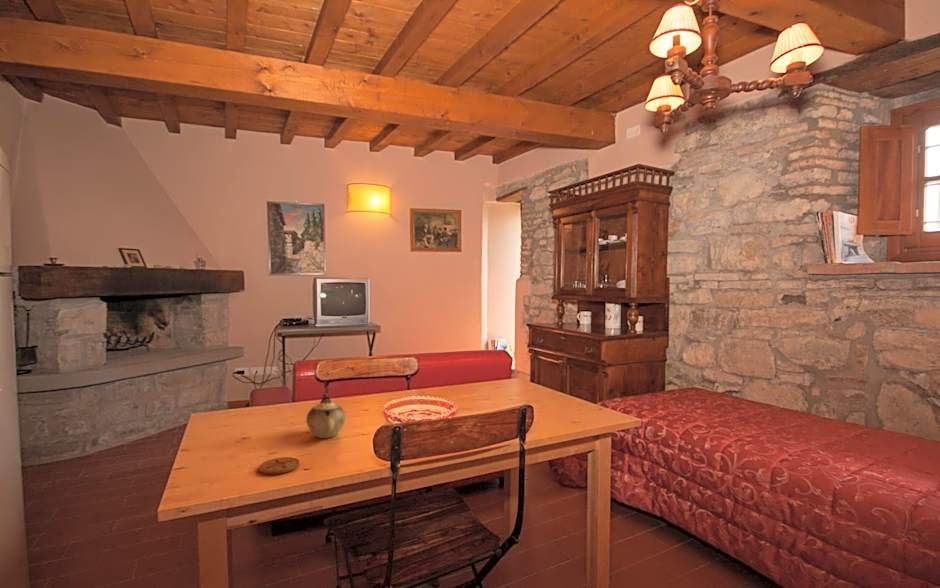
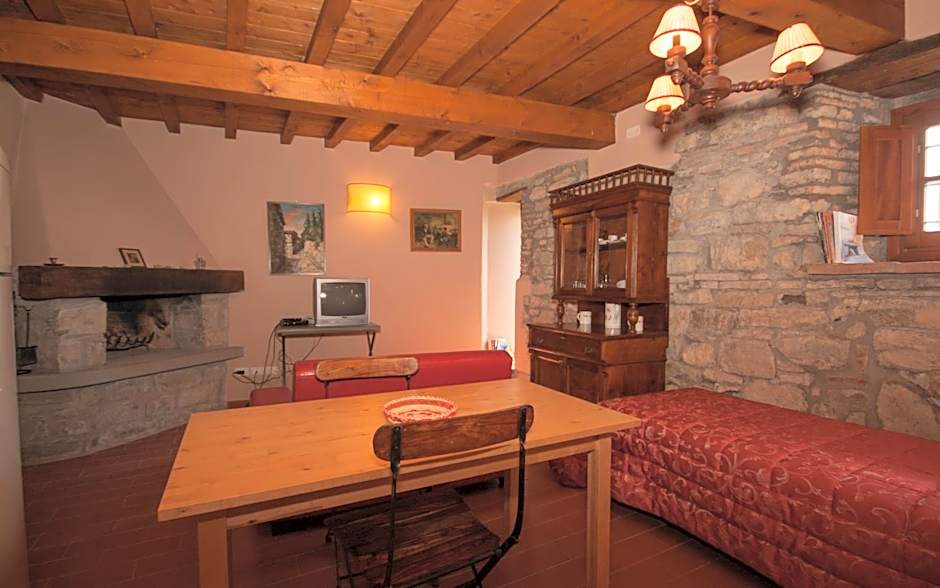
- teapot [305,393,347,439]
- coaster [258,456,301,475]
